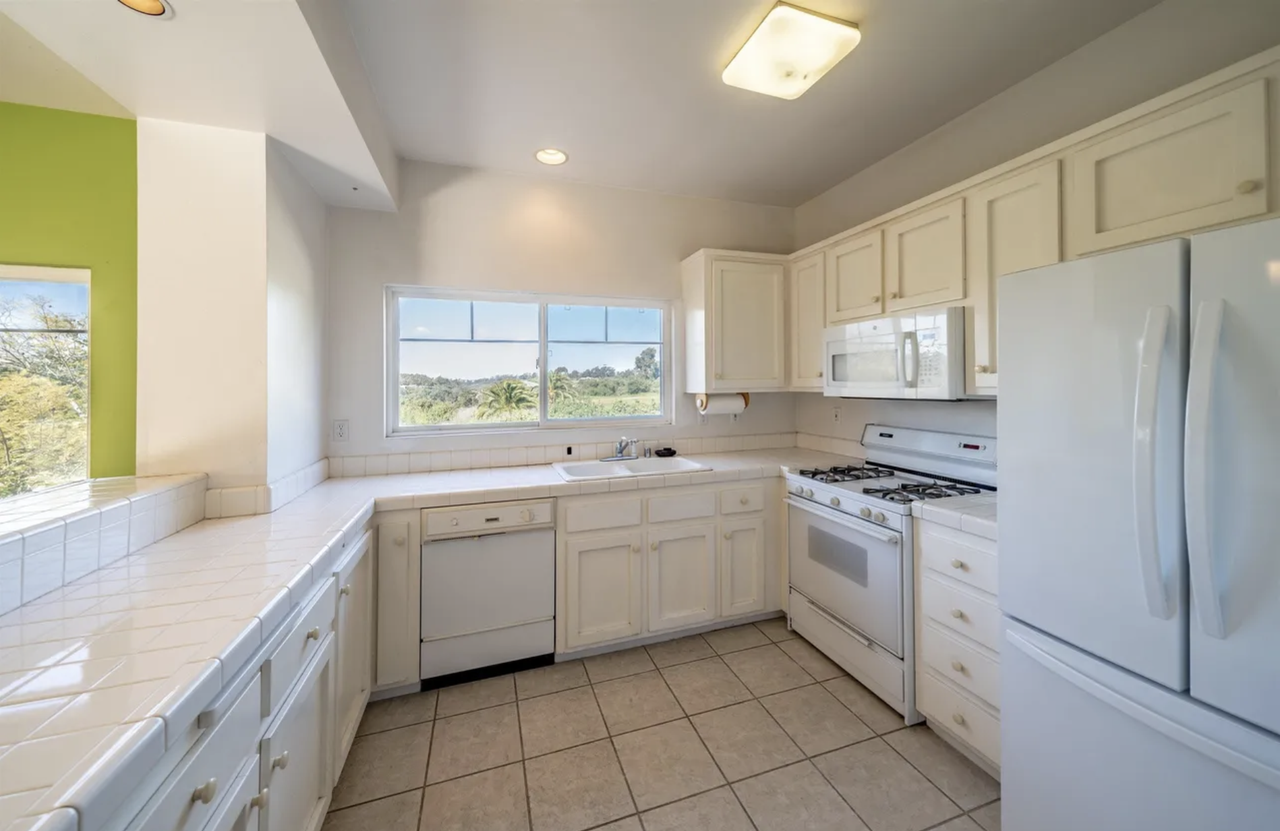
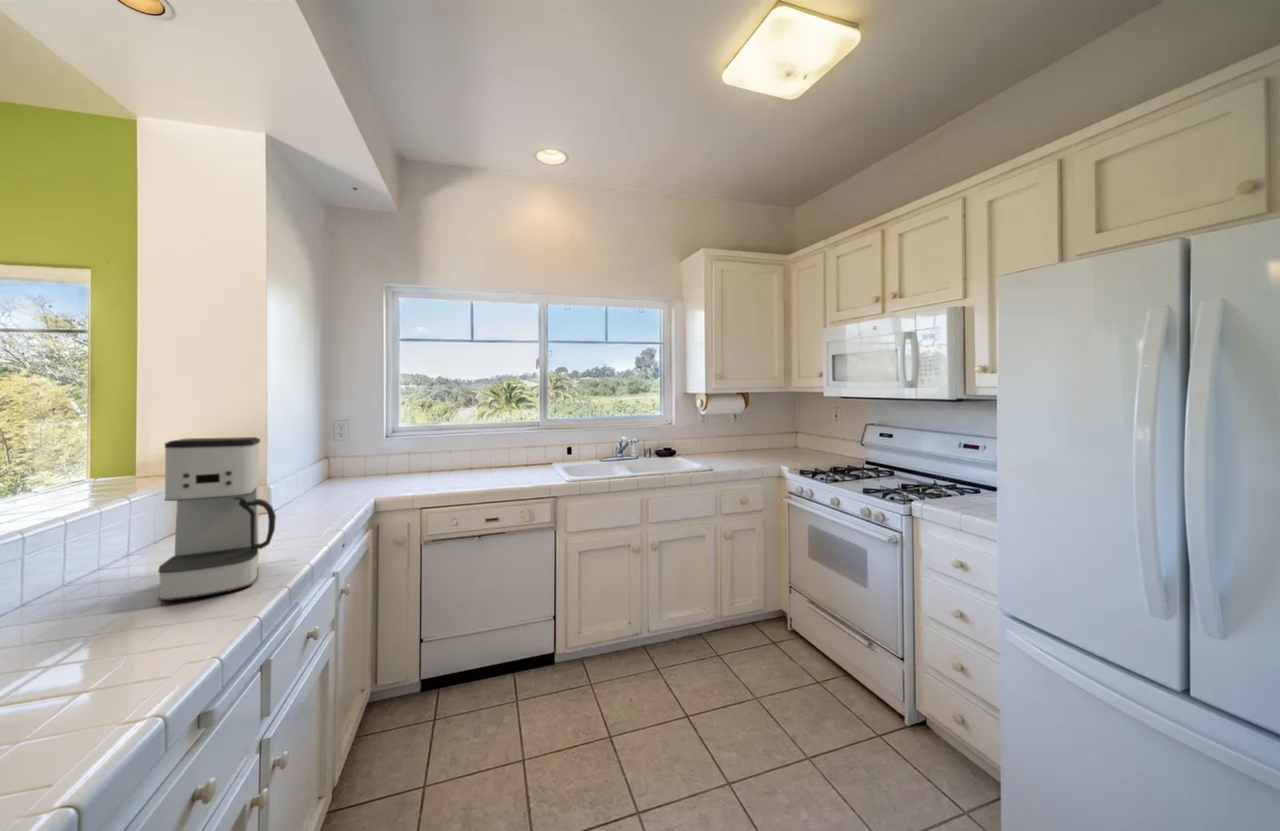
+ coffee maker [157,436,277,602]
